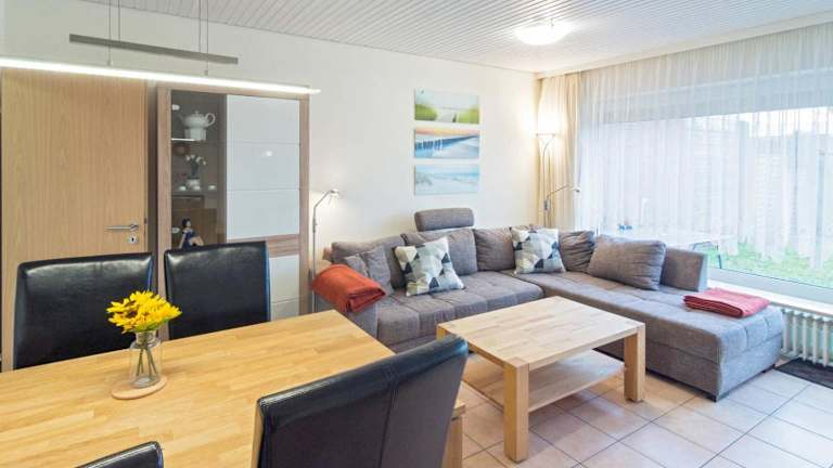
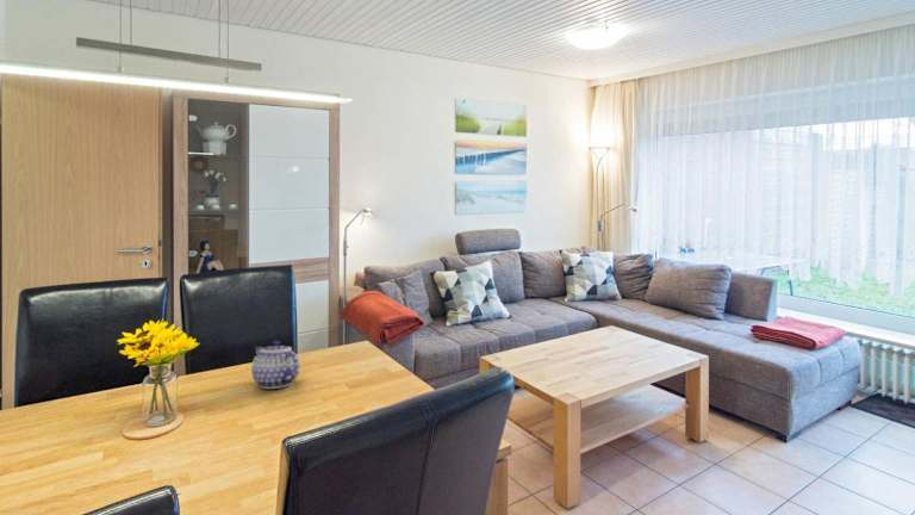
+ teapot [250,340,300,390]
